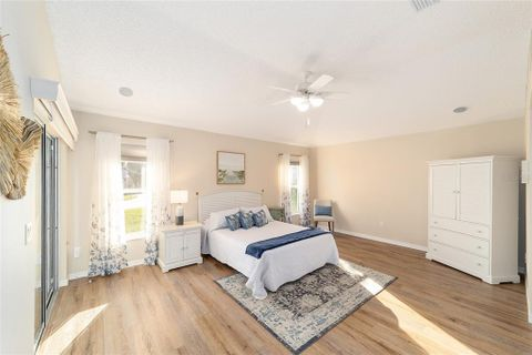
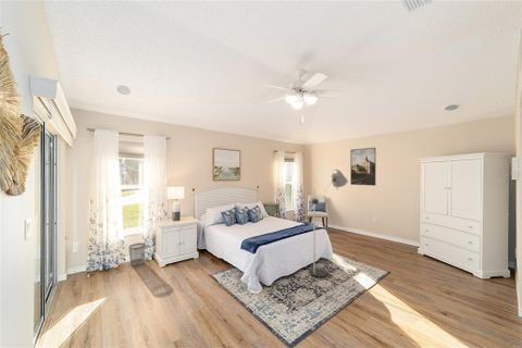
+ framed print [349,147,376,187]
+ floor lamp [306,169,349,278]
+ wastebasket [127,243,147,266]
